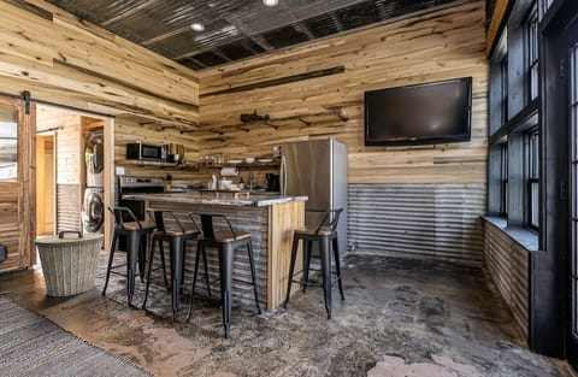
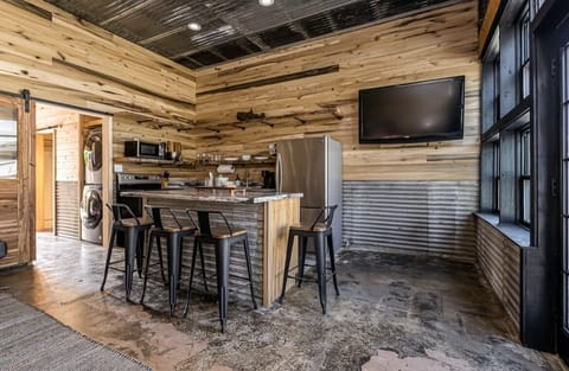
- trash can [34,229,106,298]
